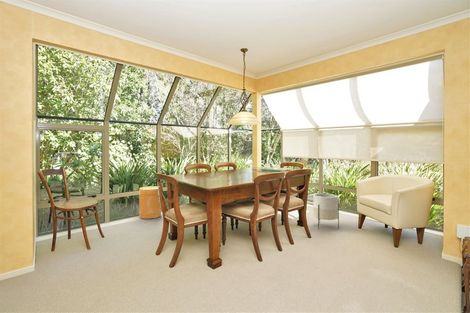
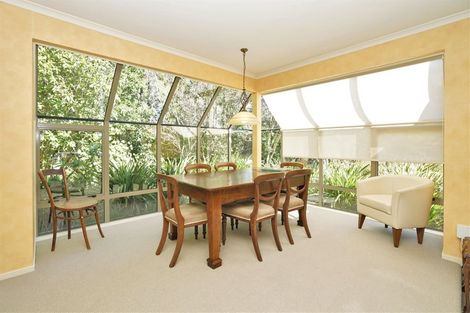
- planter [312,193,340,230]
- basket [138,185,162,220]
